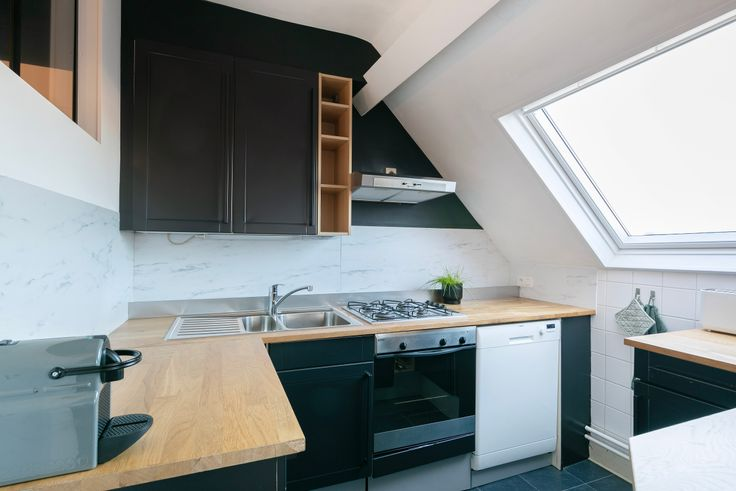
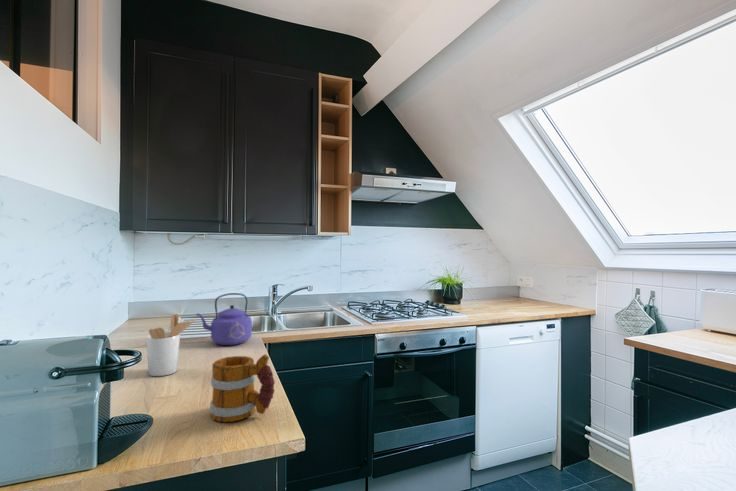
+ kettle [195,292,253,346]
+ utensil holder [145,313,197,377]
+ mug [209,353,276,423]
